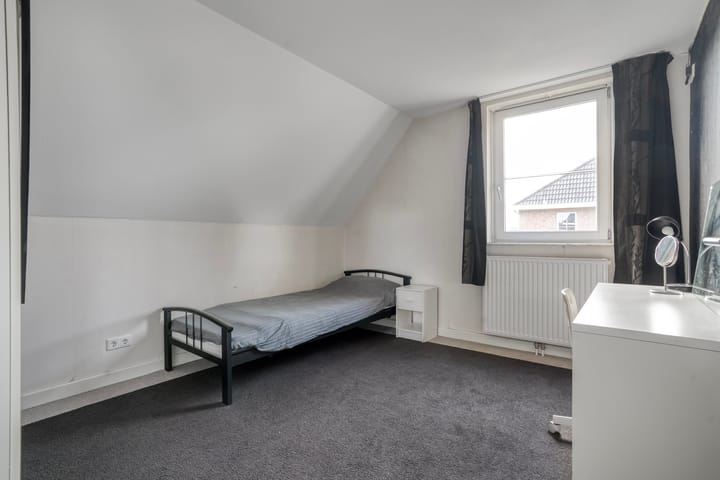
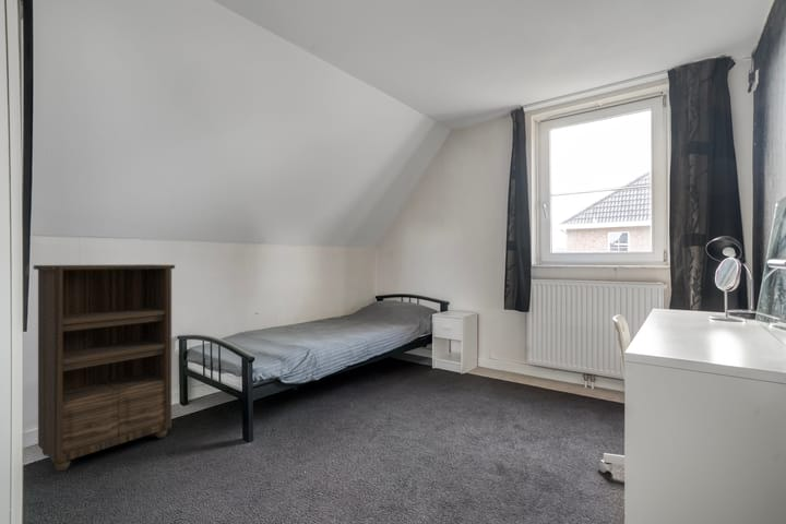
+ bookshelf [33,263,176,472]
